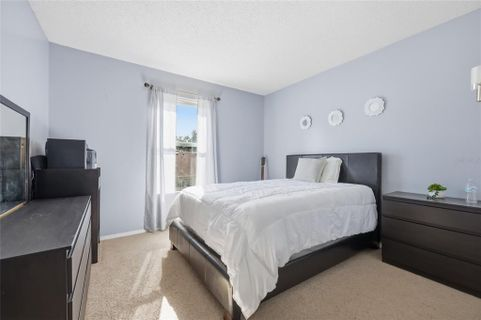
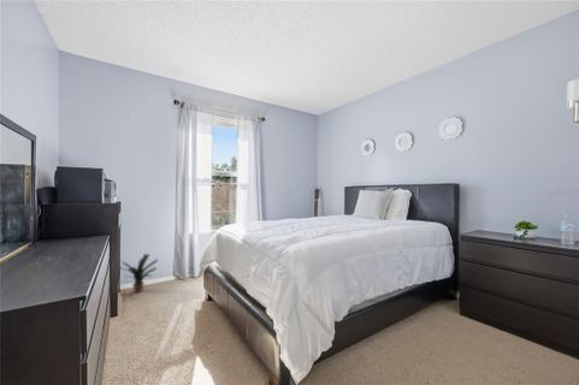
+ potted plant [119,253,159,294]
